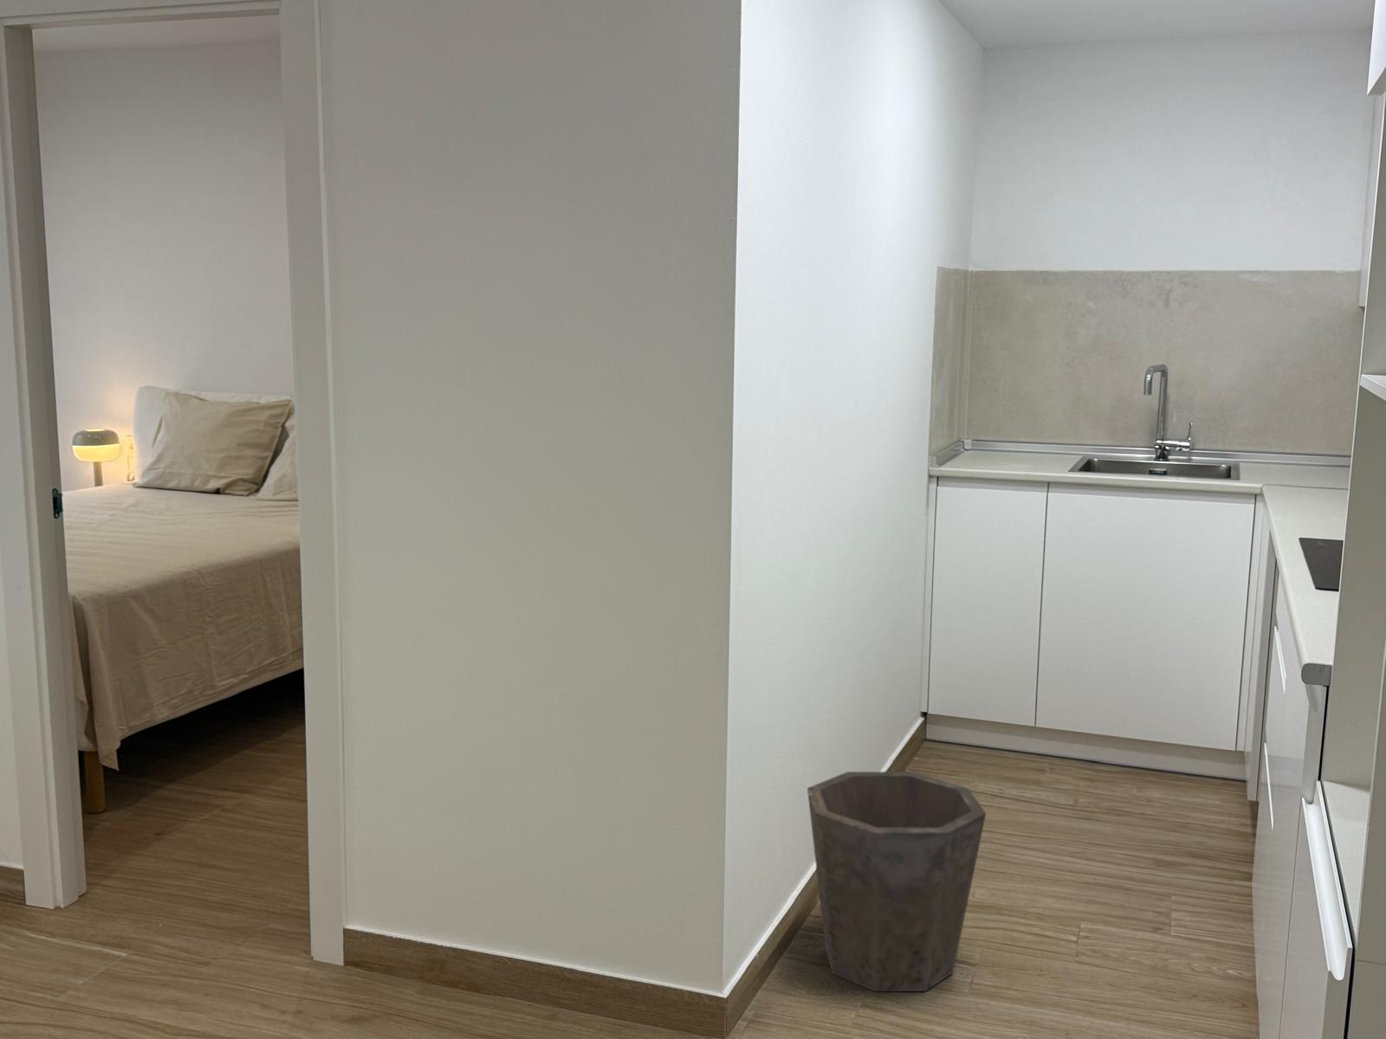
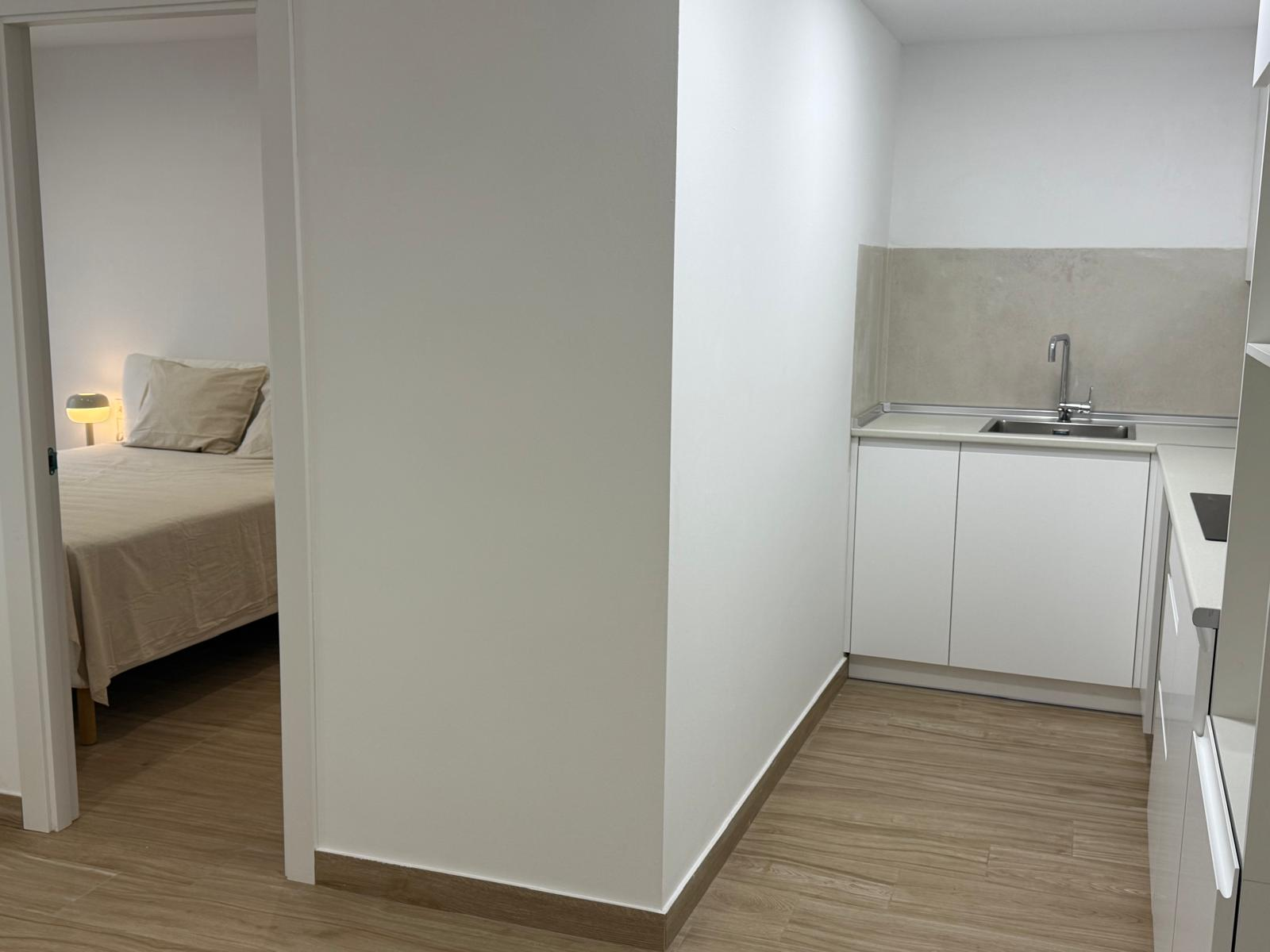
- waste bin [806,771,987,992]
